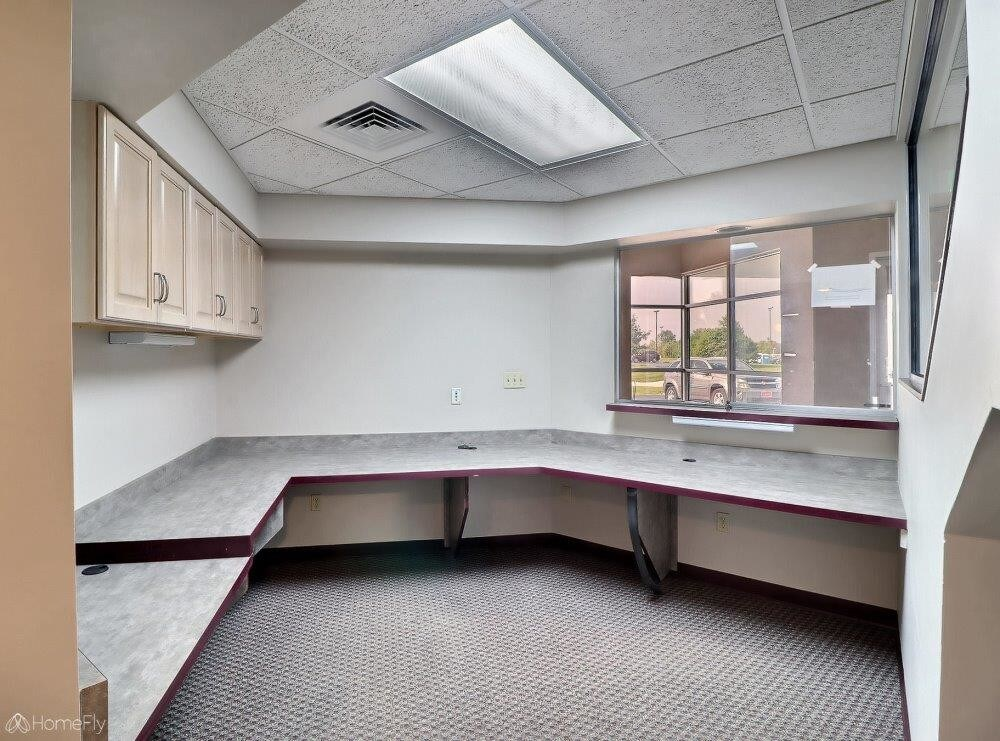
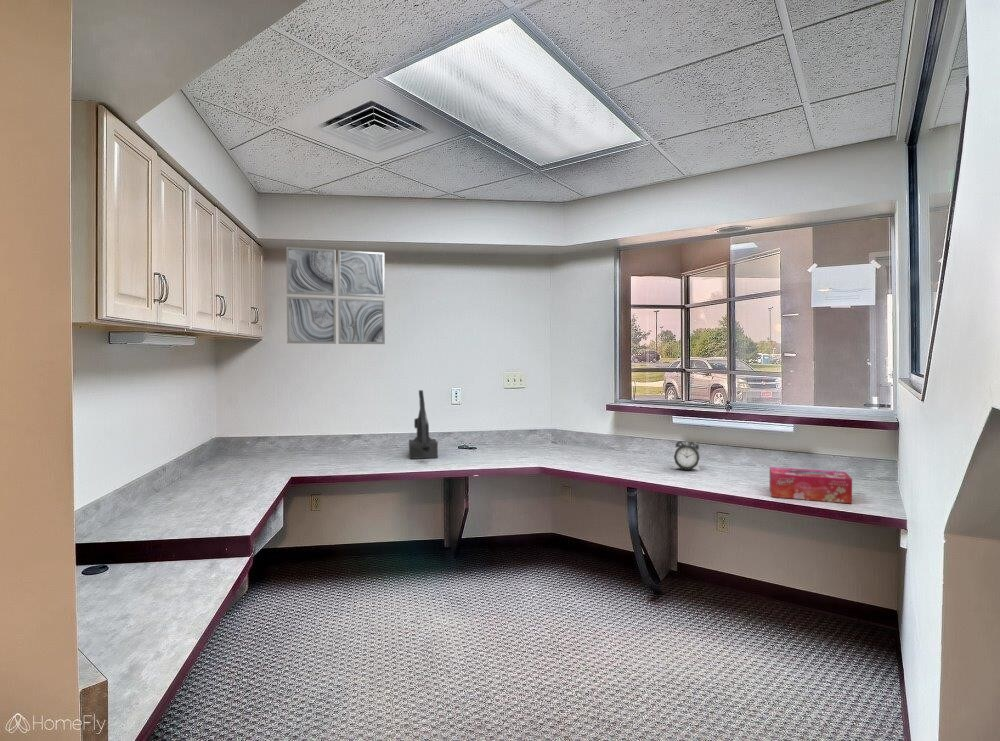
+ desk lamp [408,389,439,460]
+ alarm clock [672,440,701,472]
+ tissue box [769,466,853,505]
+ wall art [285,246,386,345]
